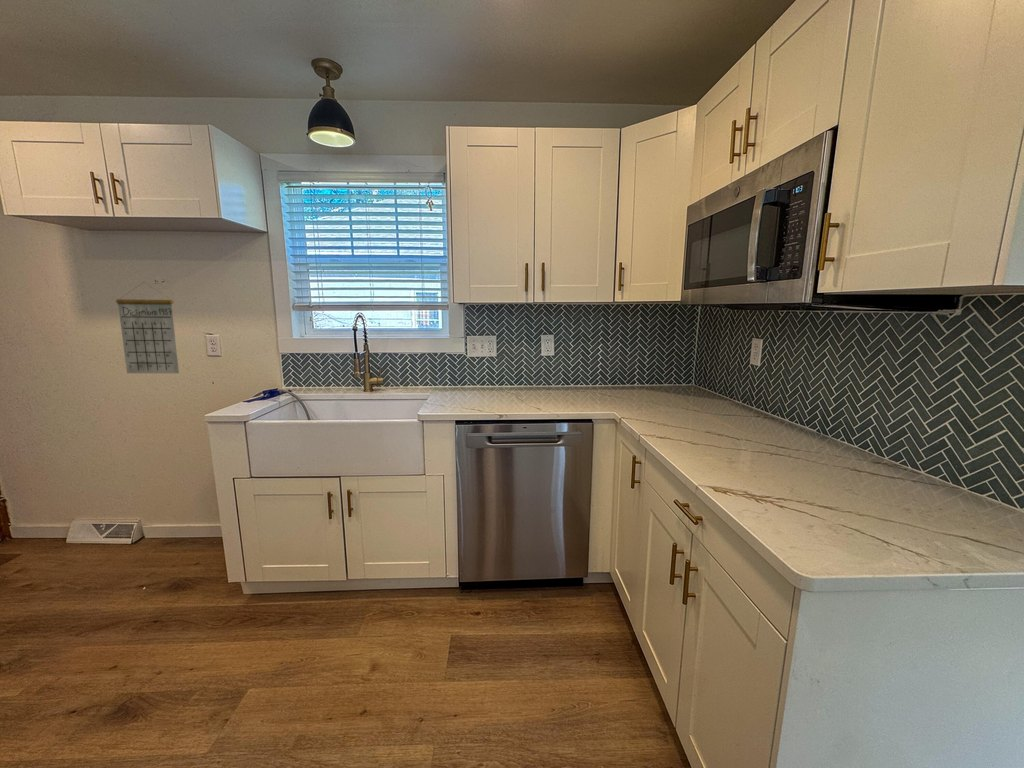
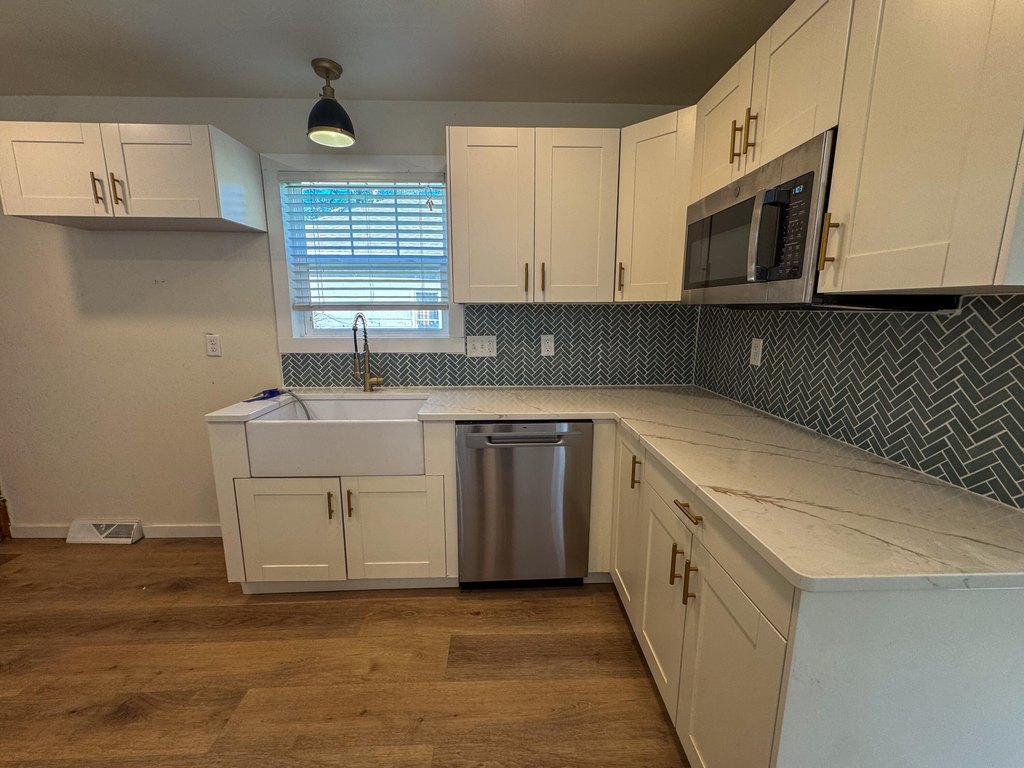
- calendar [115,281,180,374]
